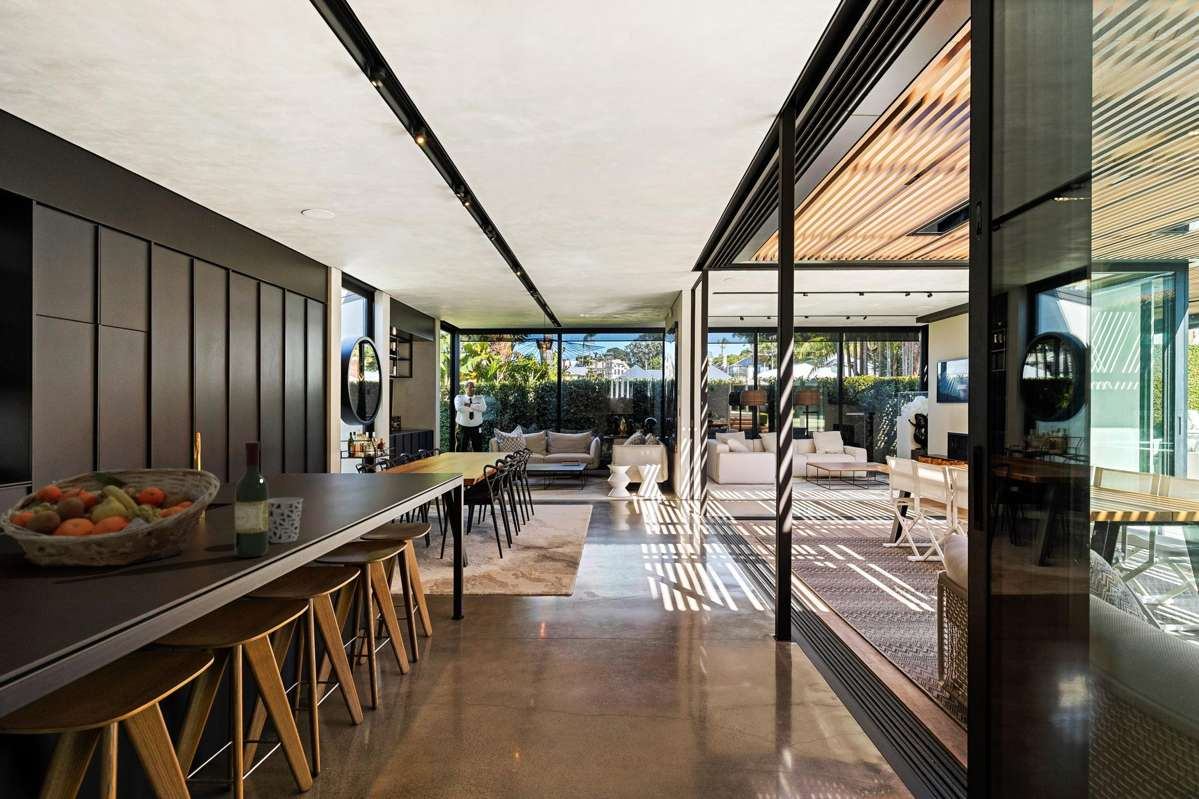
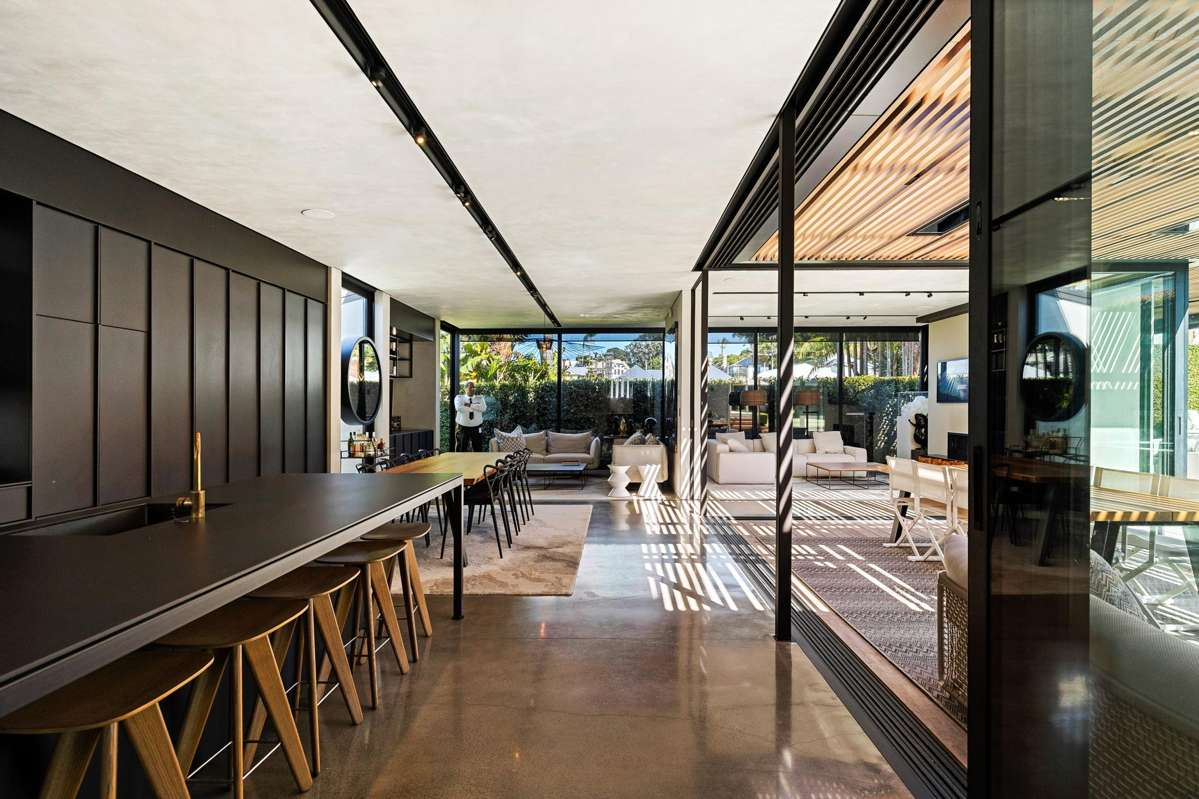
- cup [268,496,304,544]
- fruit basket [0,468,221,568]
- wine bottle [234,441,269,559]
